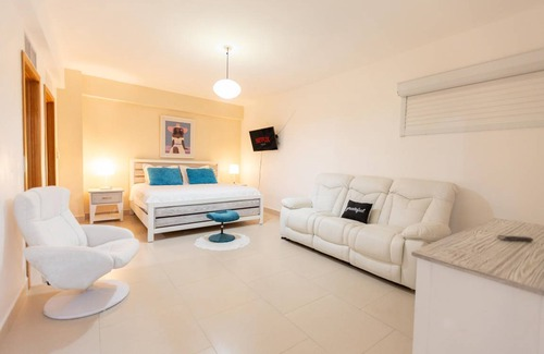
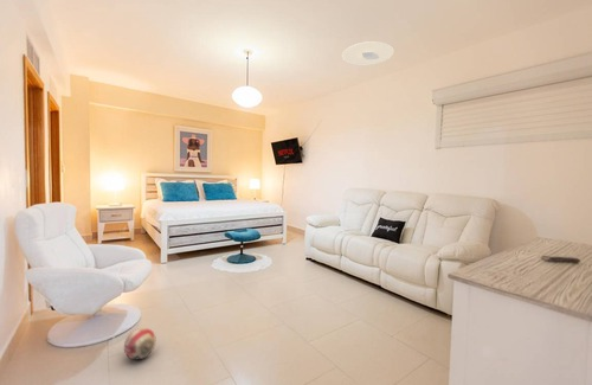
+ ball [123,327,157,361]
+ ceiling light [341,40,395,66]
